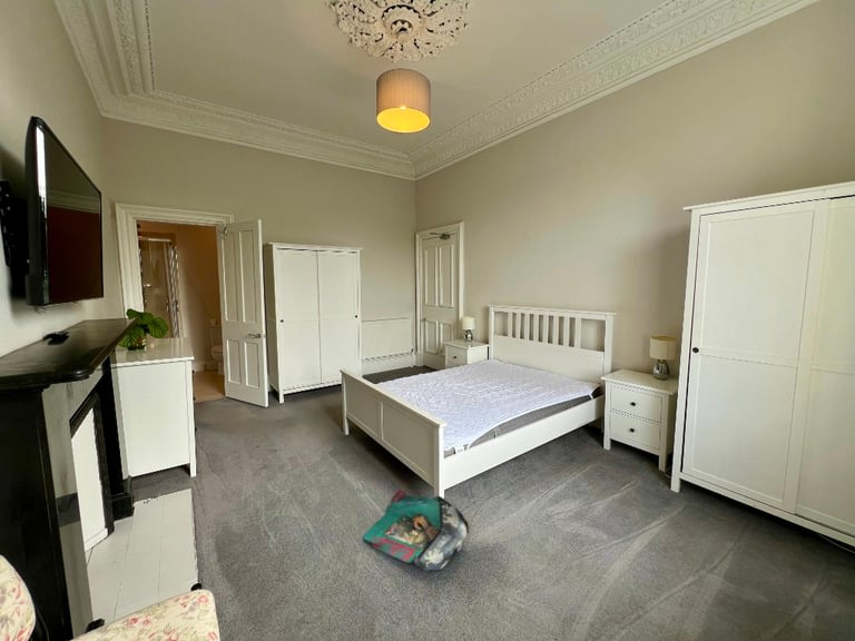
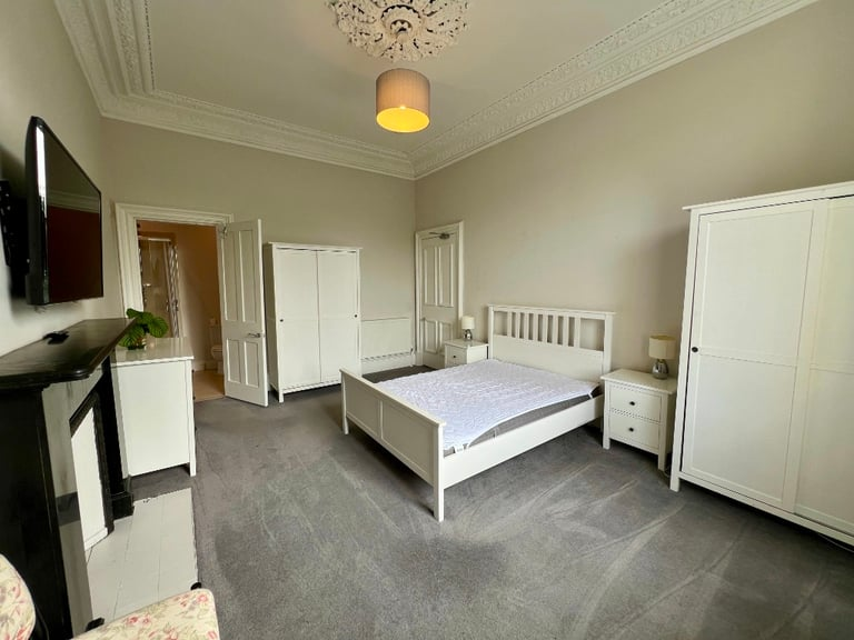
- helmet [362,490,470,572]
